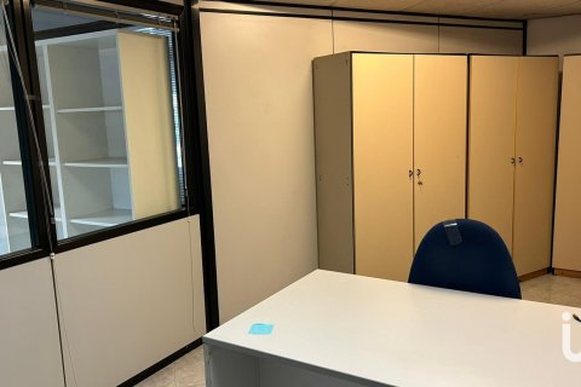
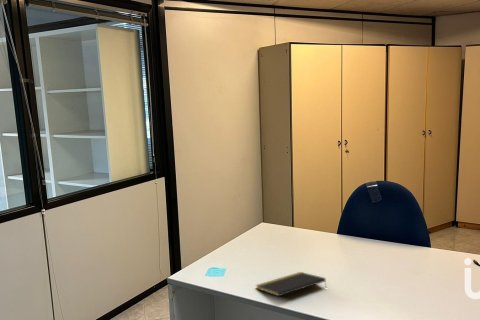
+ notepad [255,271,327,297]
